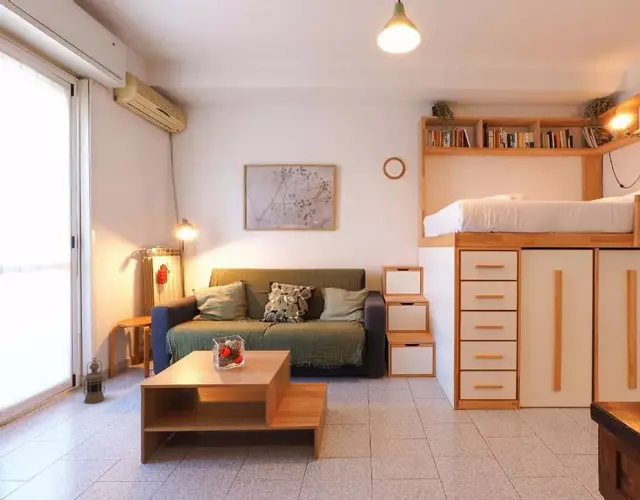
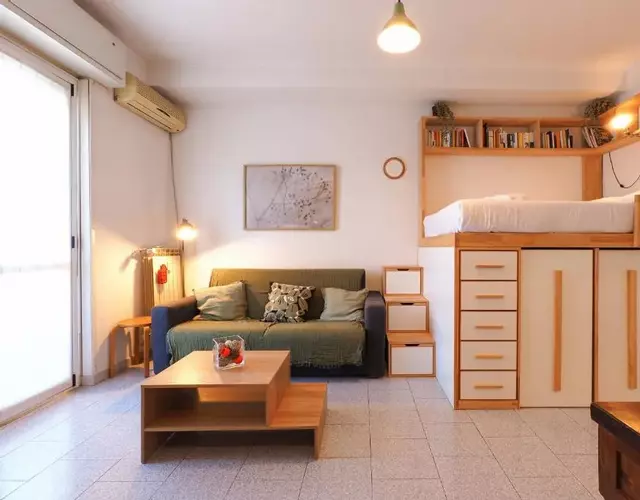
- lantern [82,356,107,404]
